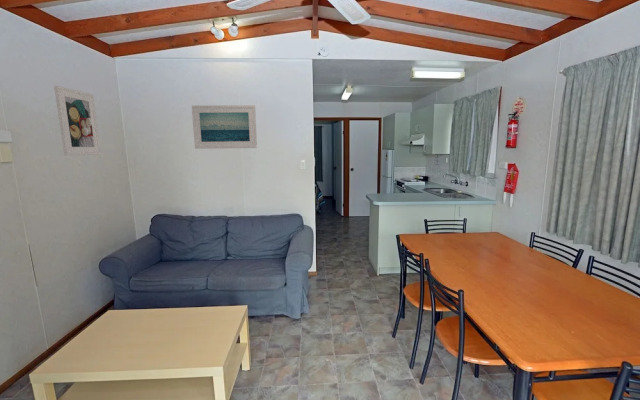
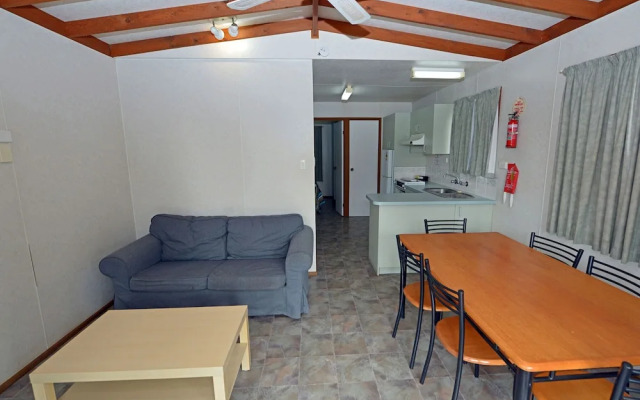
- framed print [53,85,102,157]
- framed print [191,104,258,150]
